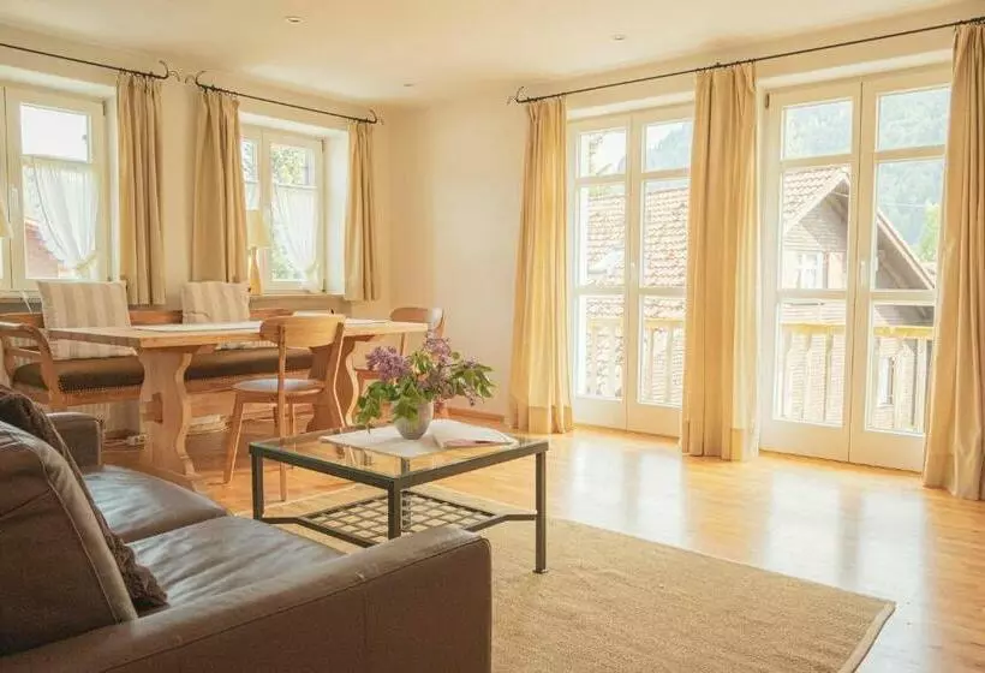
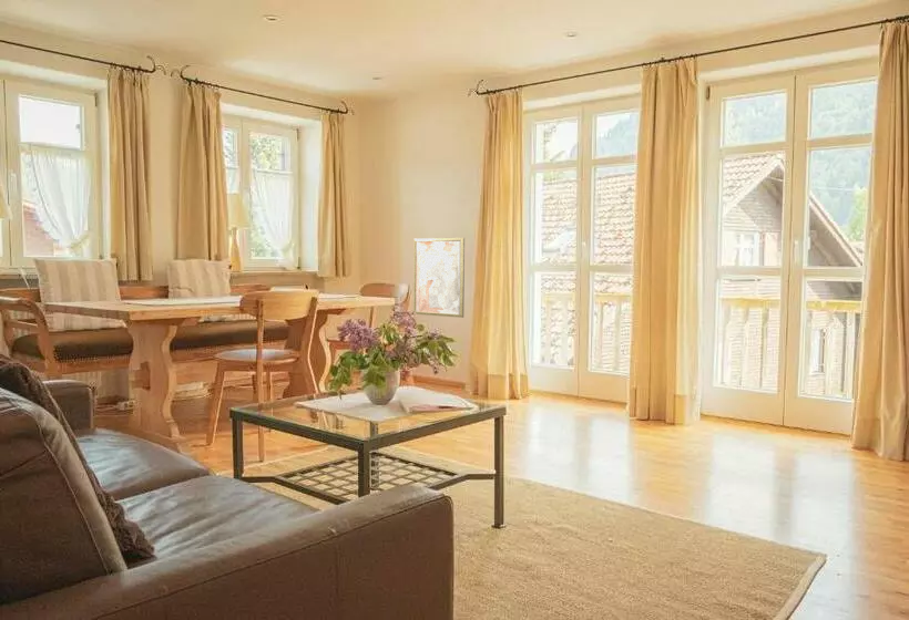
+ wall art [412,237,466,319]
